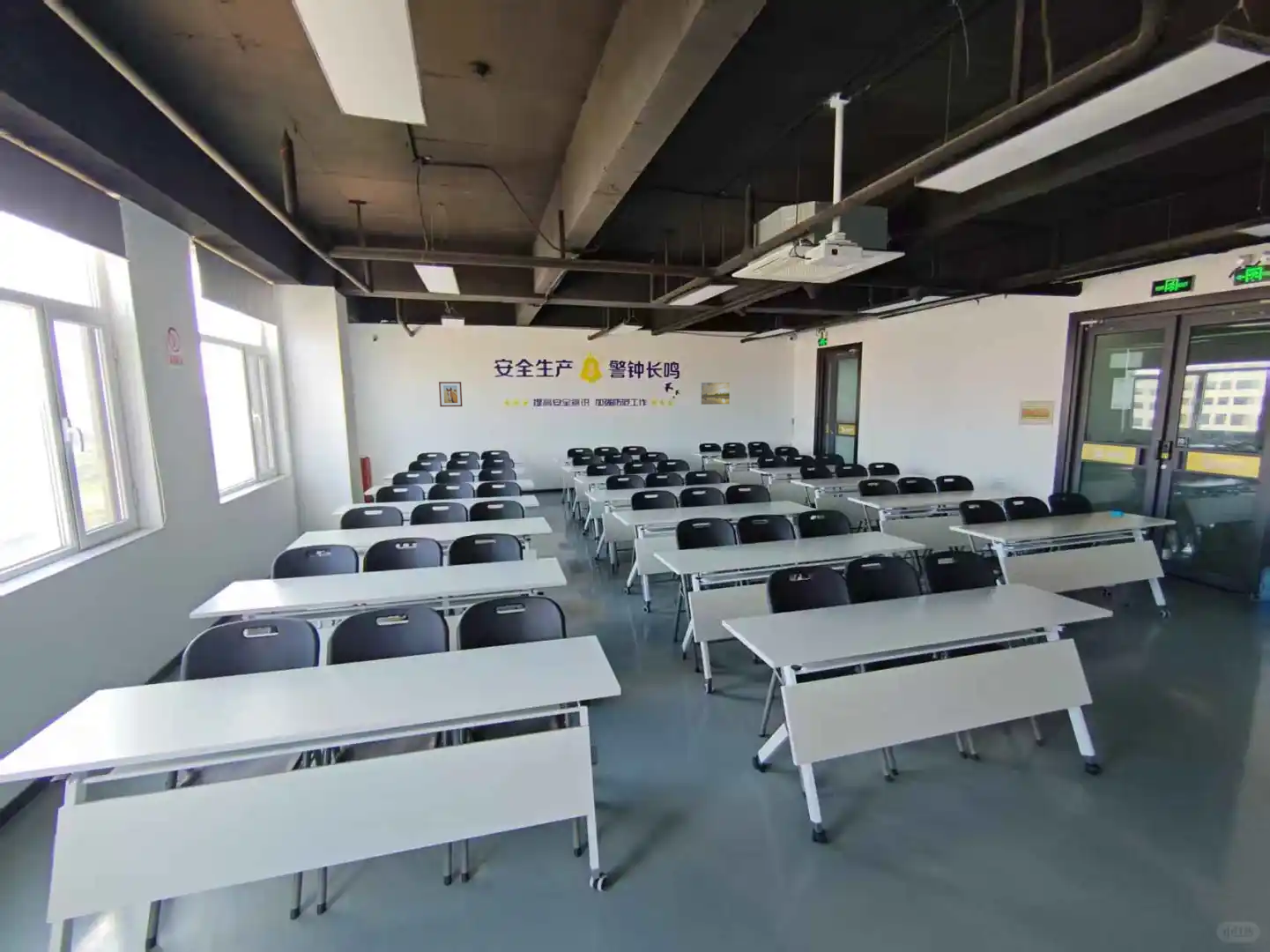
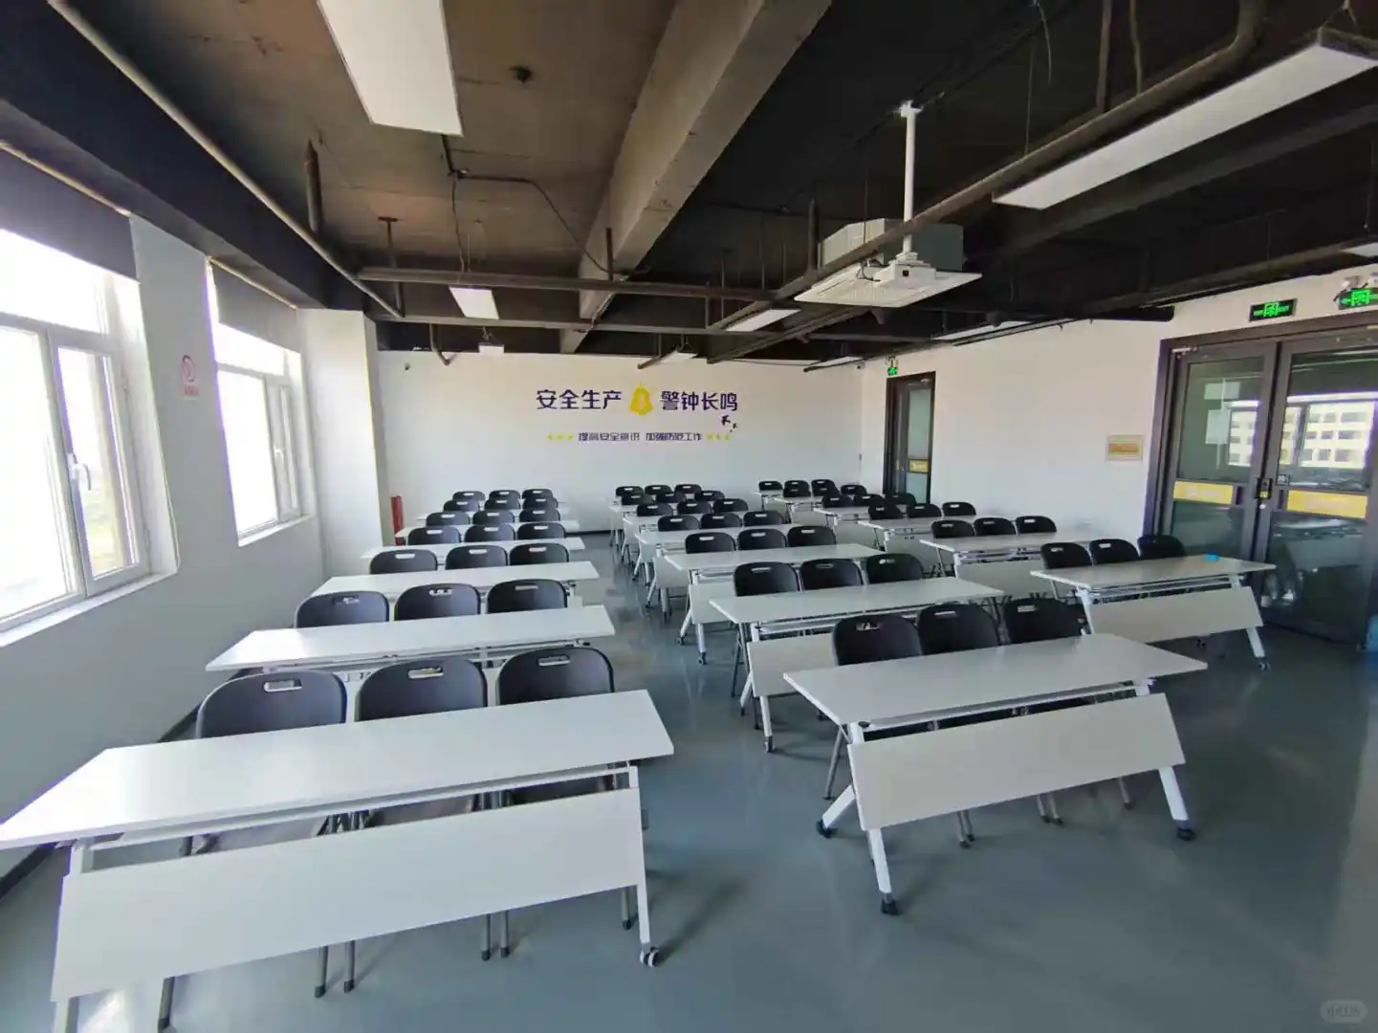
- wall art [438,381,463,407]
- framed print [700,382,731,405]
